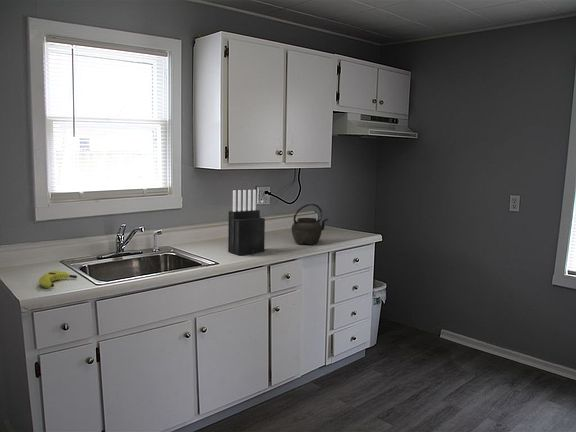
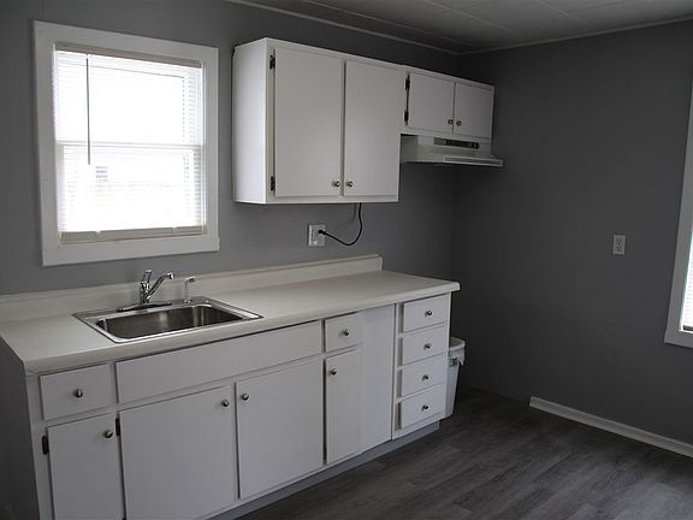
- knife block [227,189,266,256]
- kettle [291,203,330,246]
- banana [38,270,78,289]
